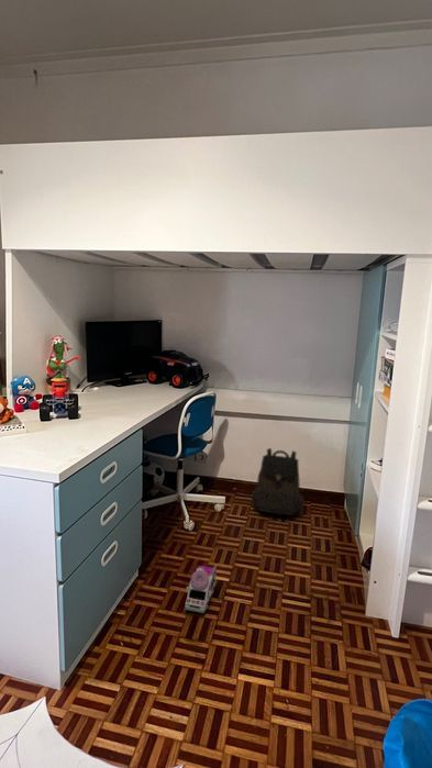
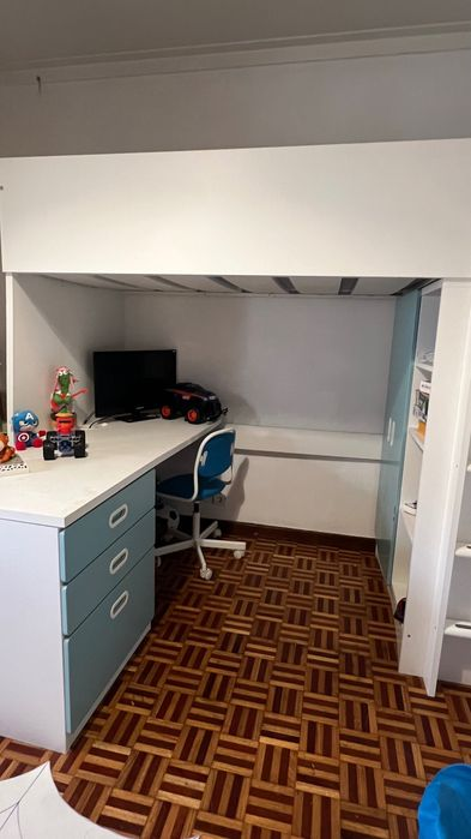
- backpack [251,447,304,516]
- toy truck [184,564,218,614]
